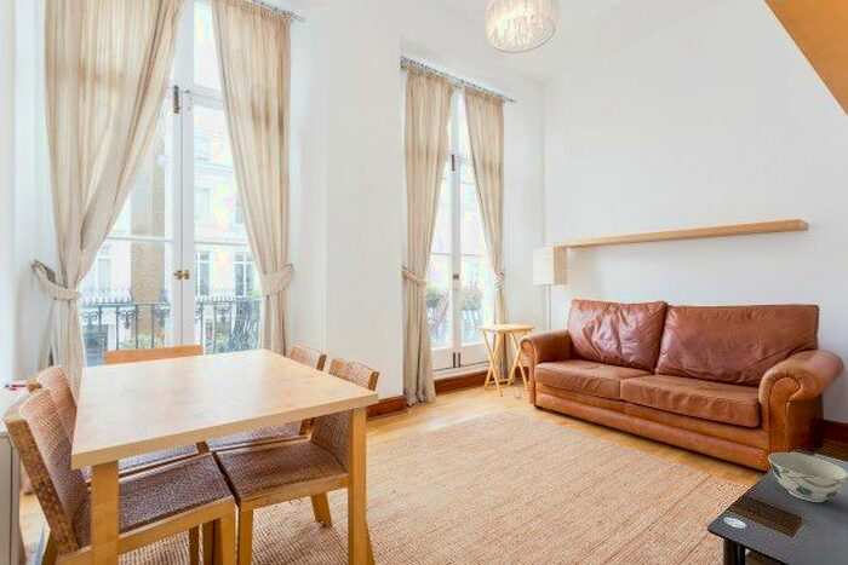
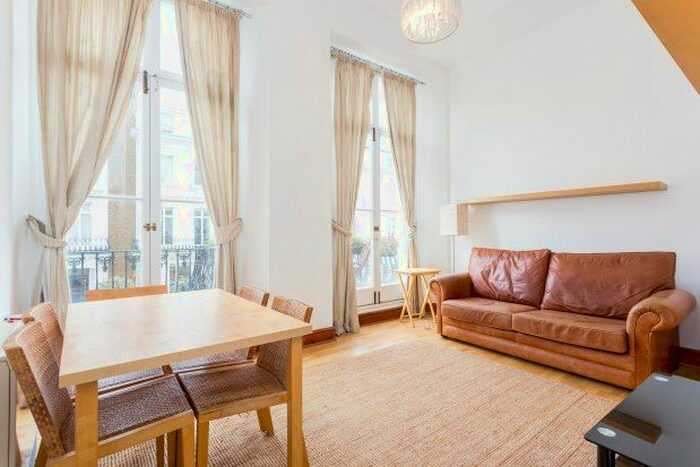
- bowl [767,451,848,503]
